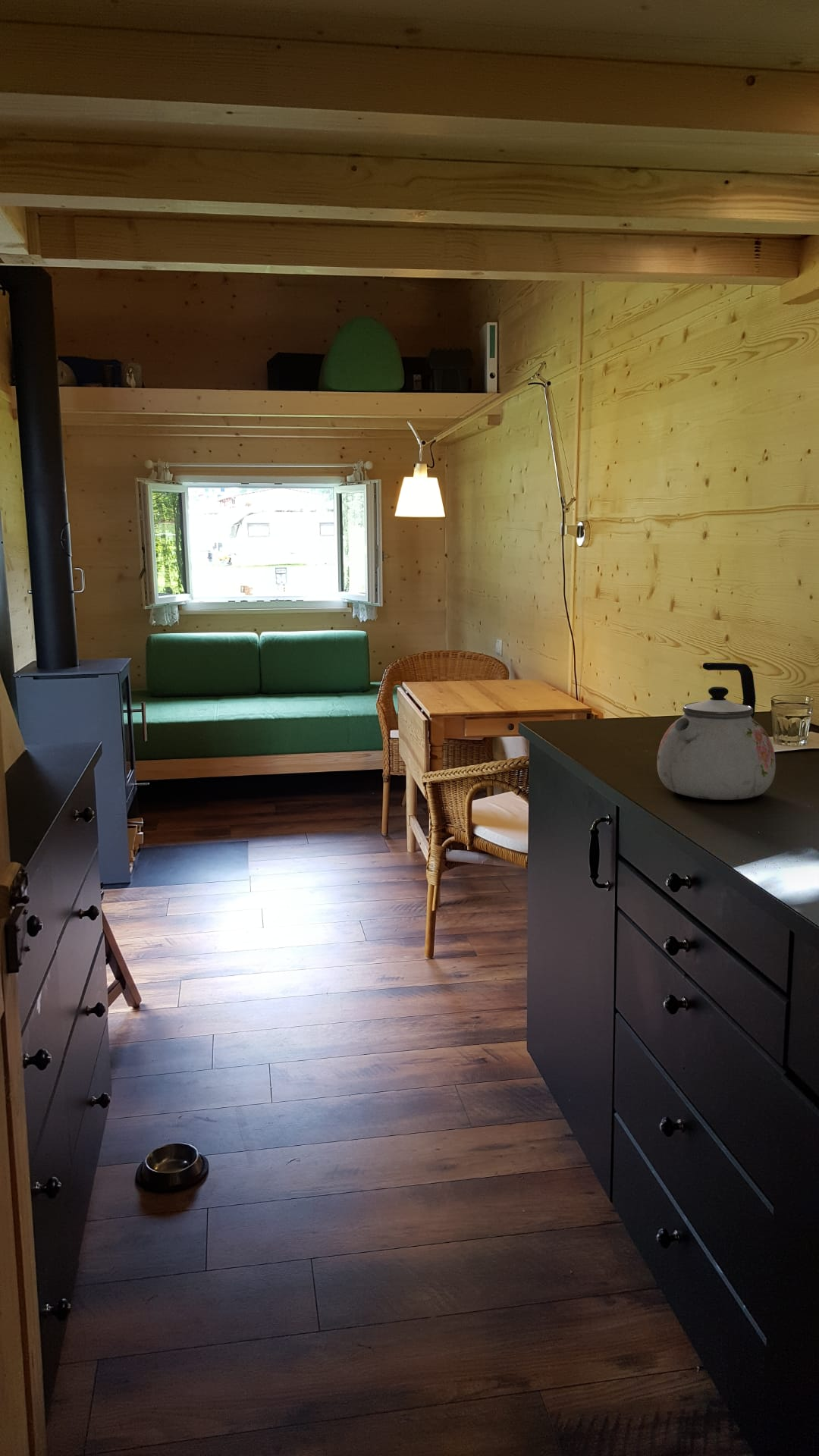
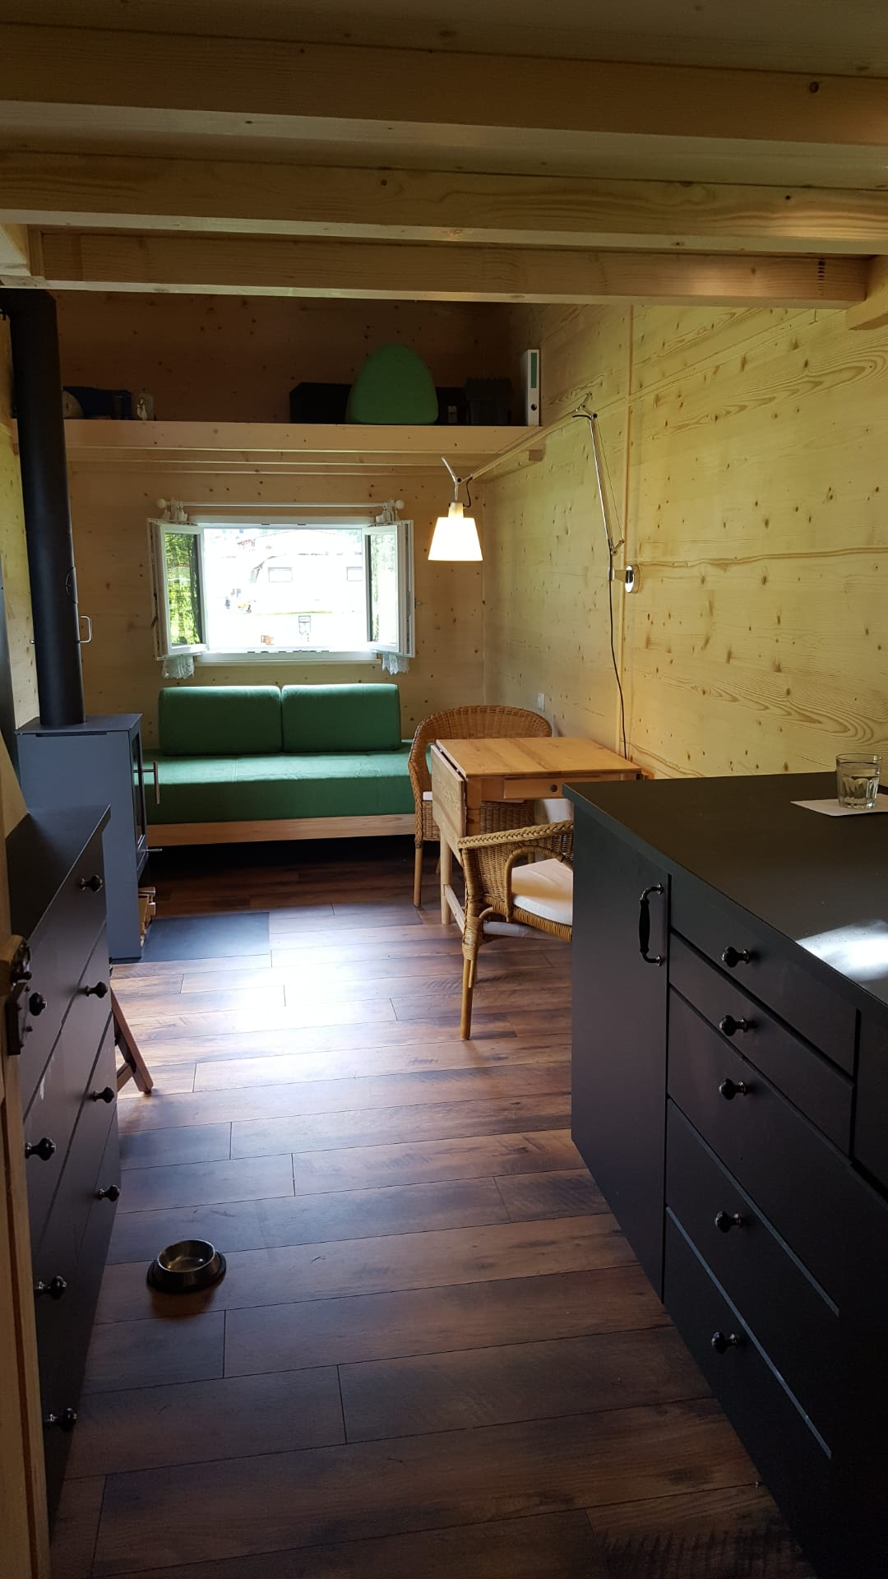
- kettle [656,662,777,801]
